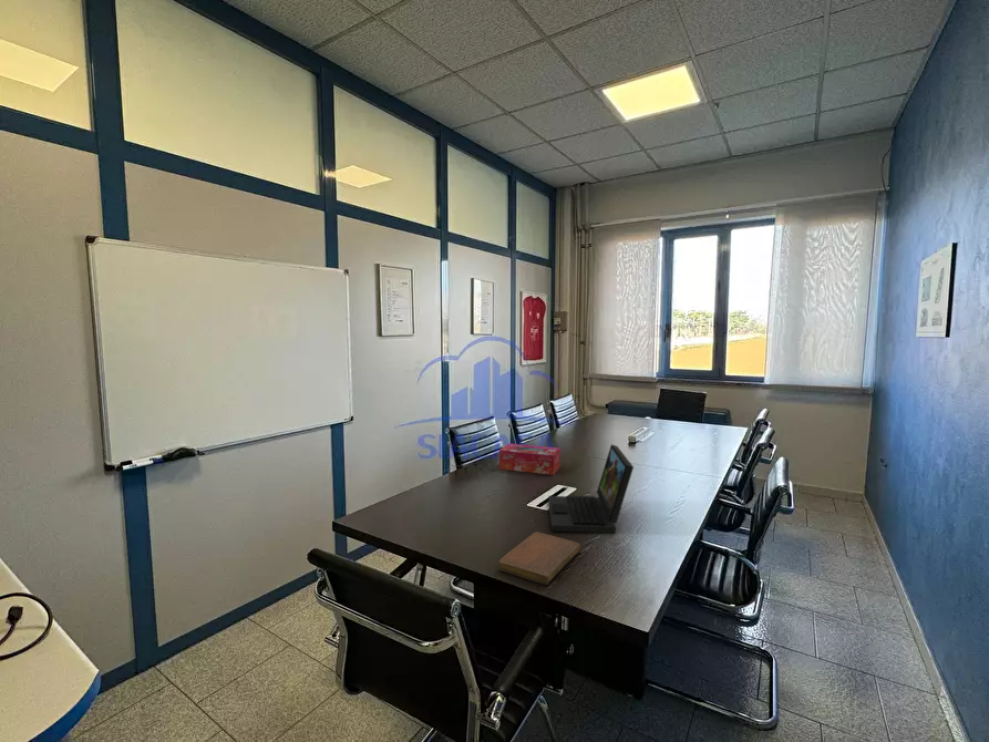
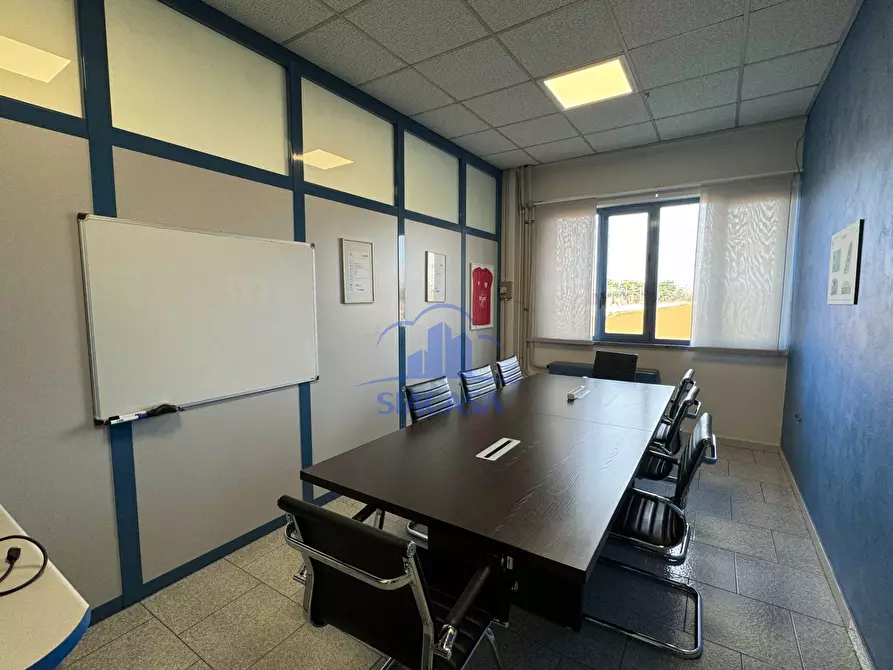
- notebook [497,530,581,586]
- tissue box [498,443,562,476]
- laptop [547,443,635,535]
